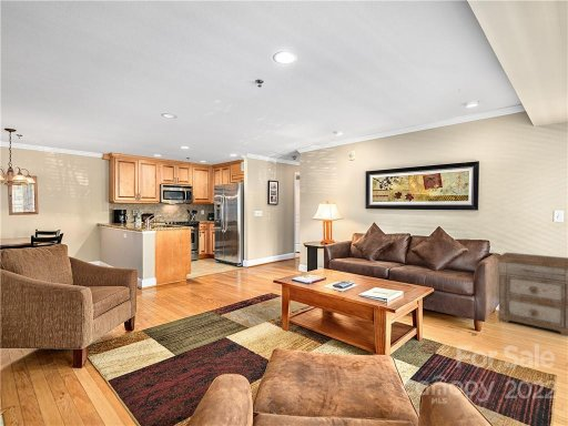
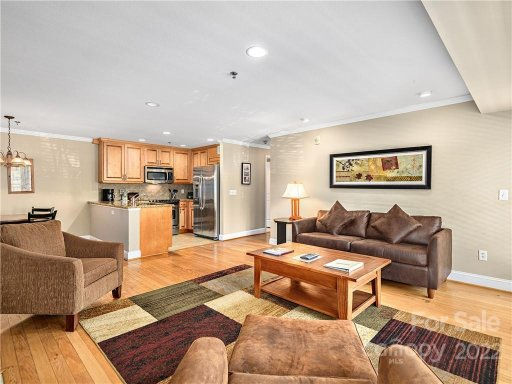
- nightstand [496,252,568,337]
